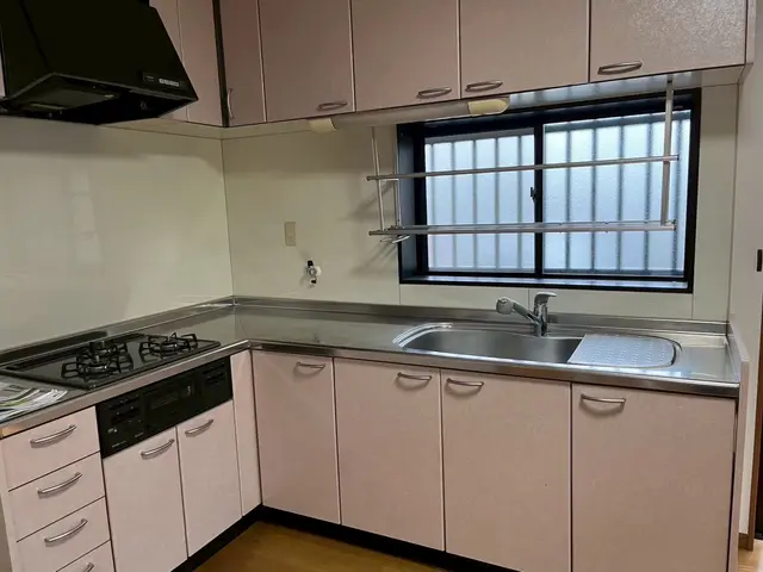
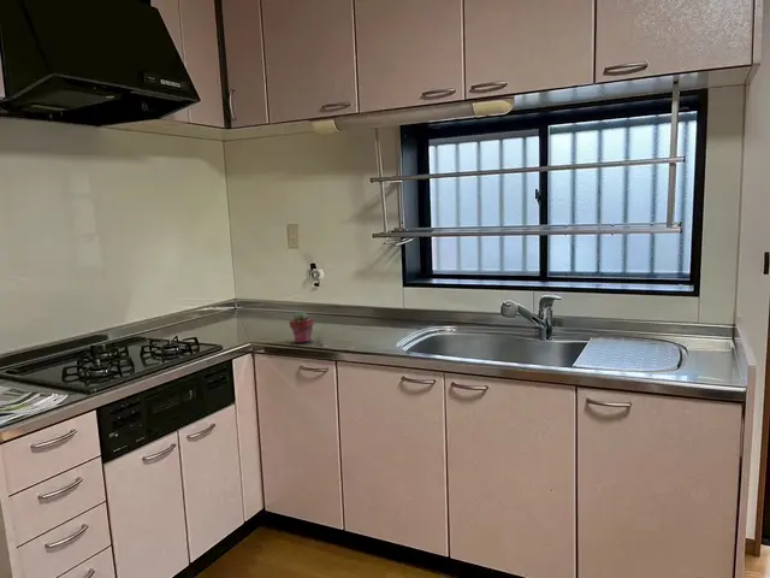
+ potted succulent [289,309,315,344]
